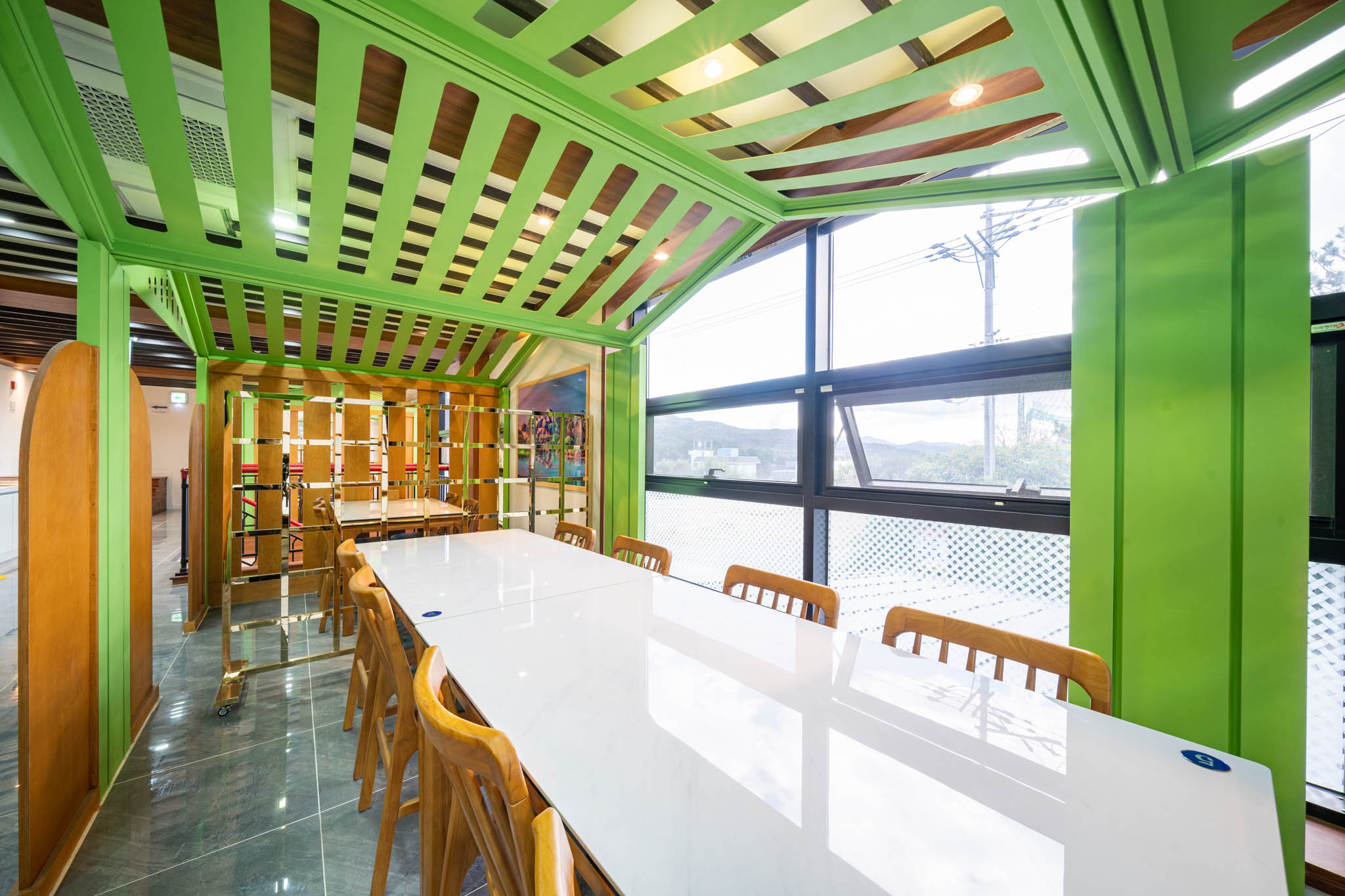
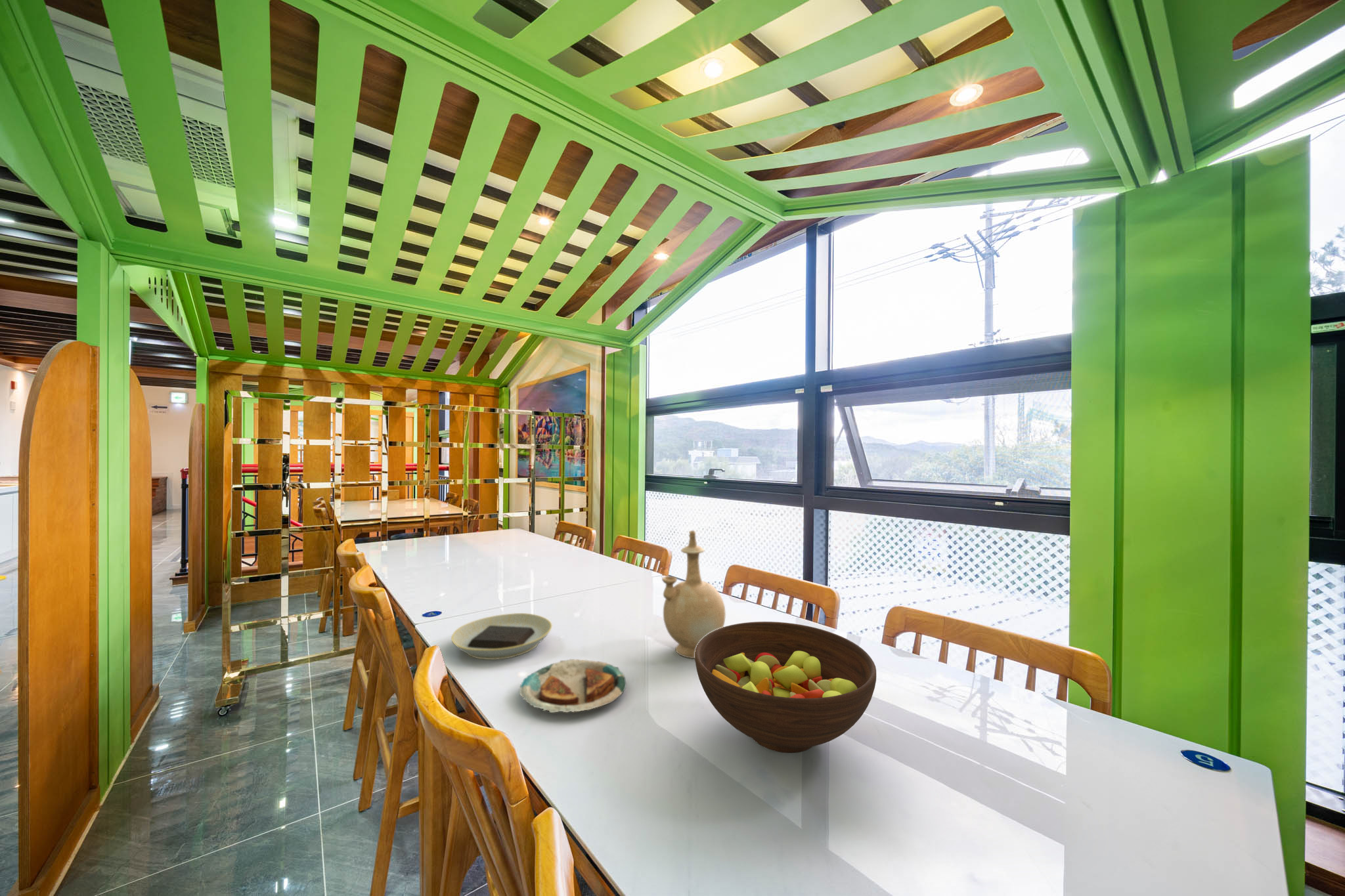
+ fruit bowl [694,621,877,754]
+ vase [661,530,726,659]
+ plate [451,612,553,660]
+ plate [519,658,627,714]
